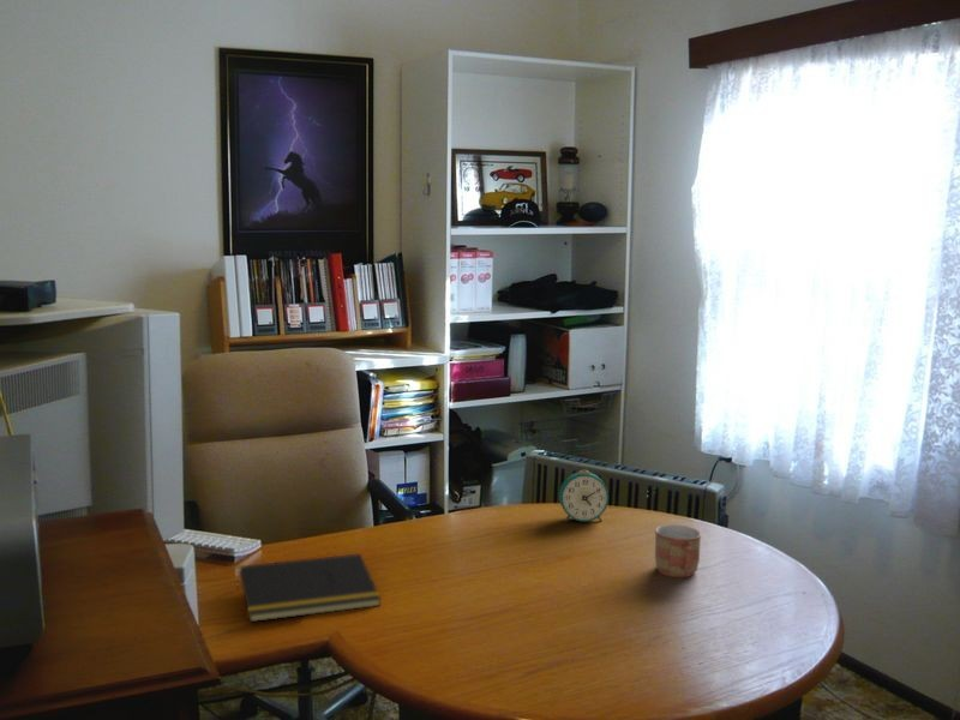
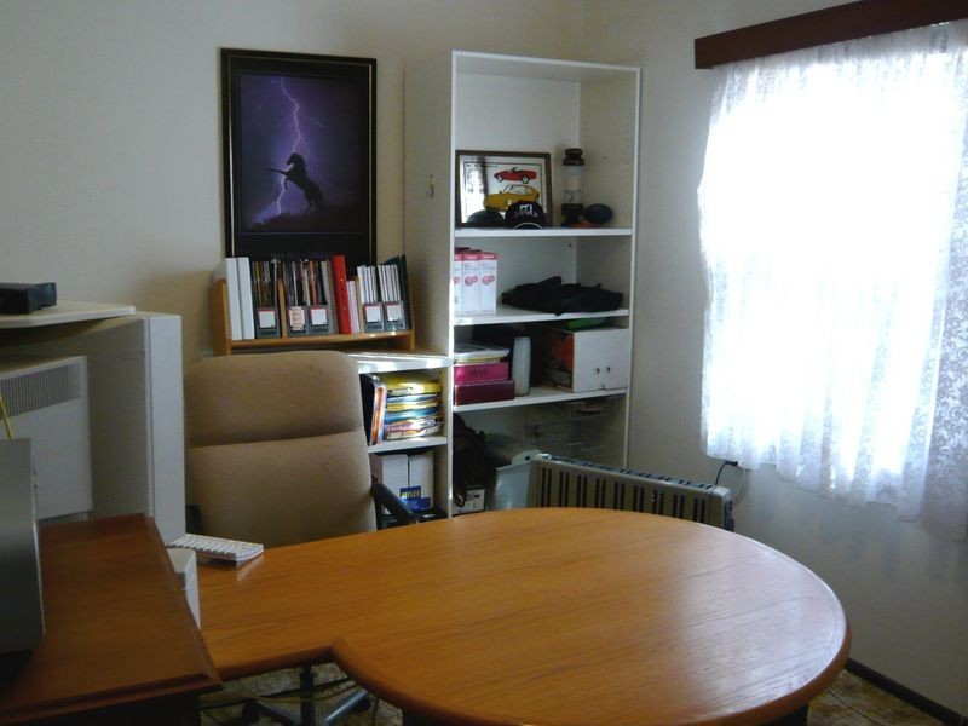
- mug [654,523,702,578]
- alarm clock [558,469,610,523]
- notepad [235,552,382,623]
